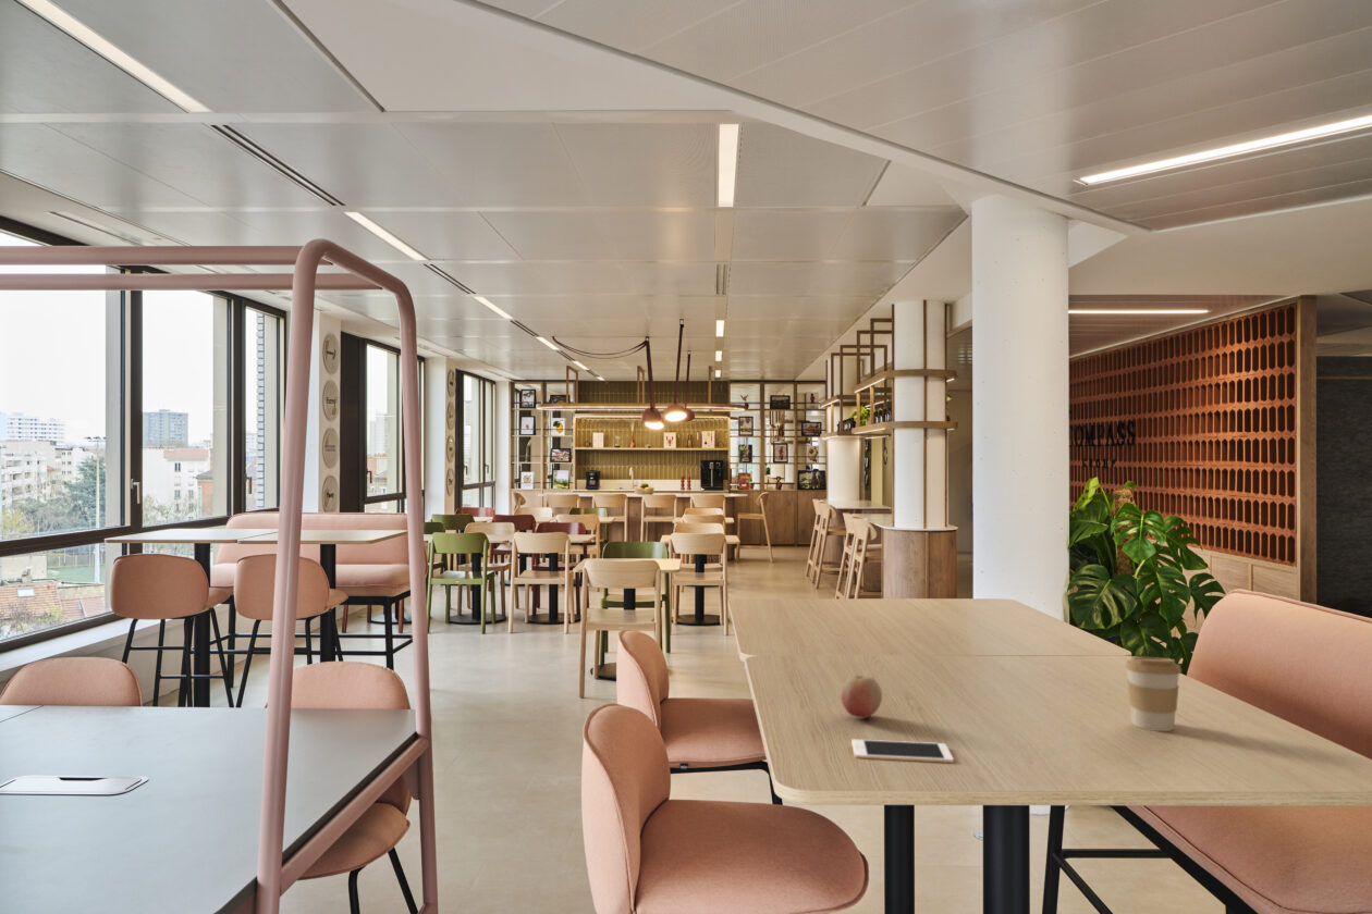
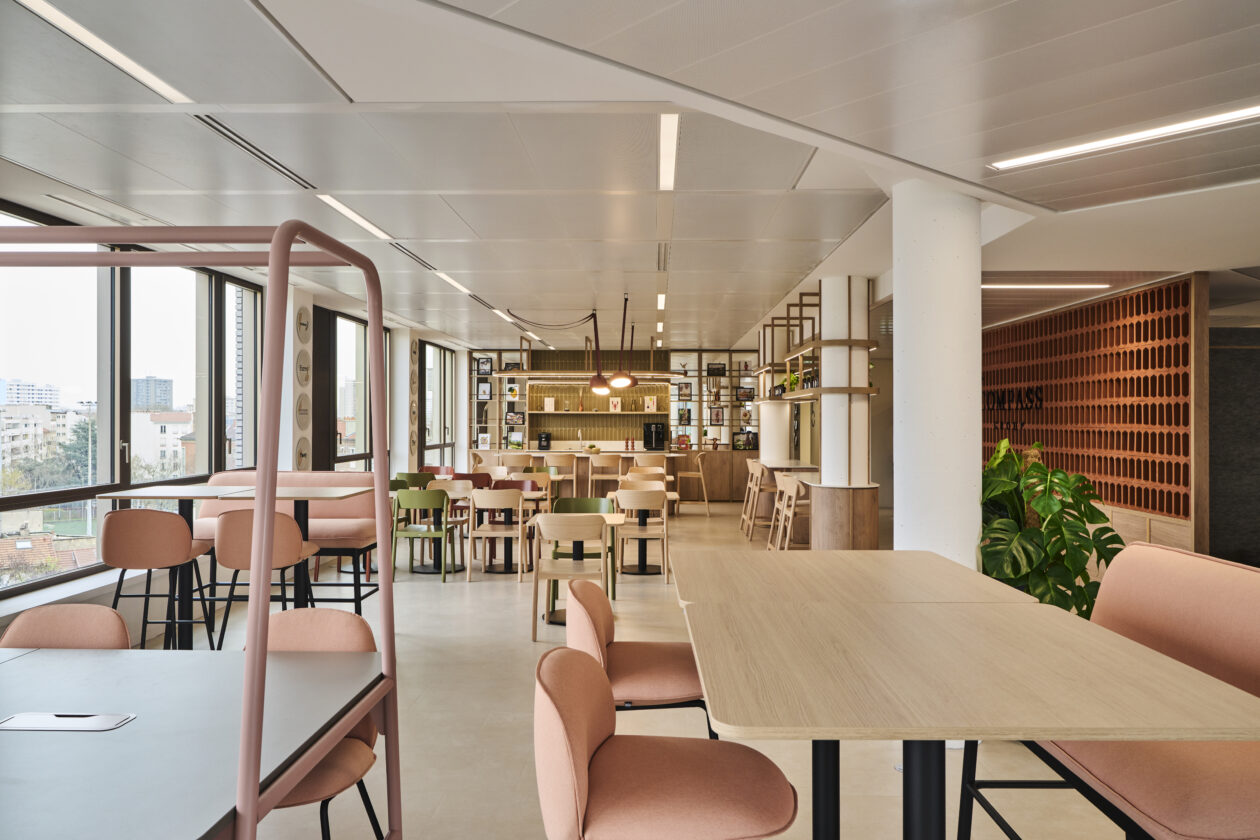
- fruit [840,675,883,719]
- coffee cup [1124,656,1183,732]
- cell phone [850,739,955,764]
